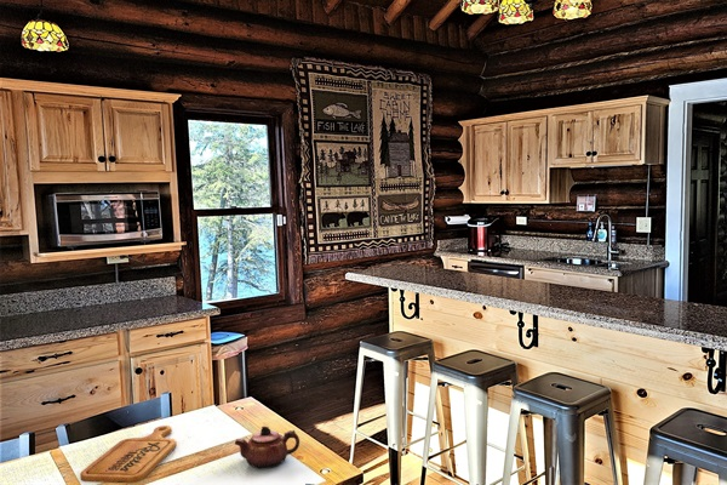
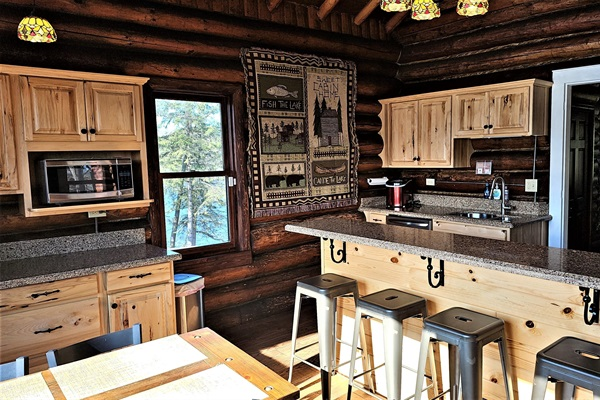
- teapot [234,426,300,469]
- cutting board [79,424,178,484]
